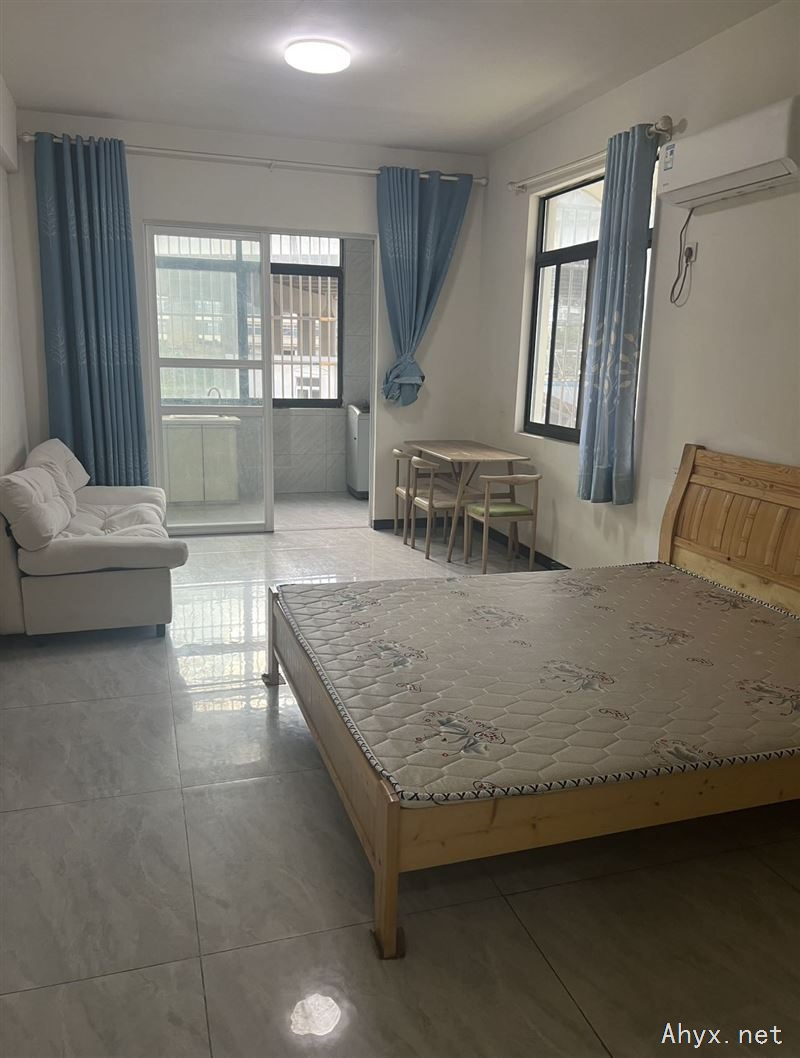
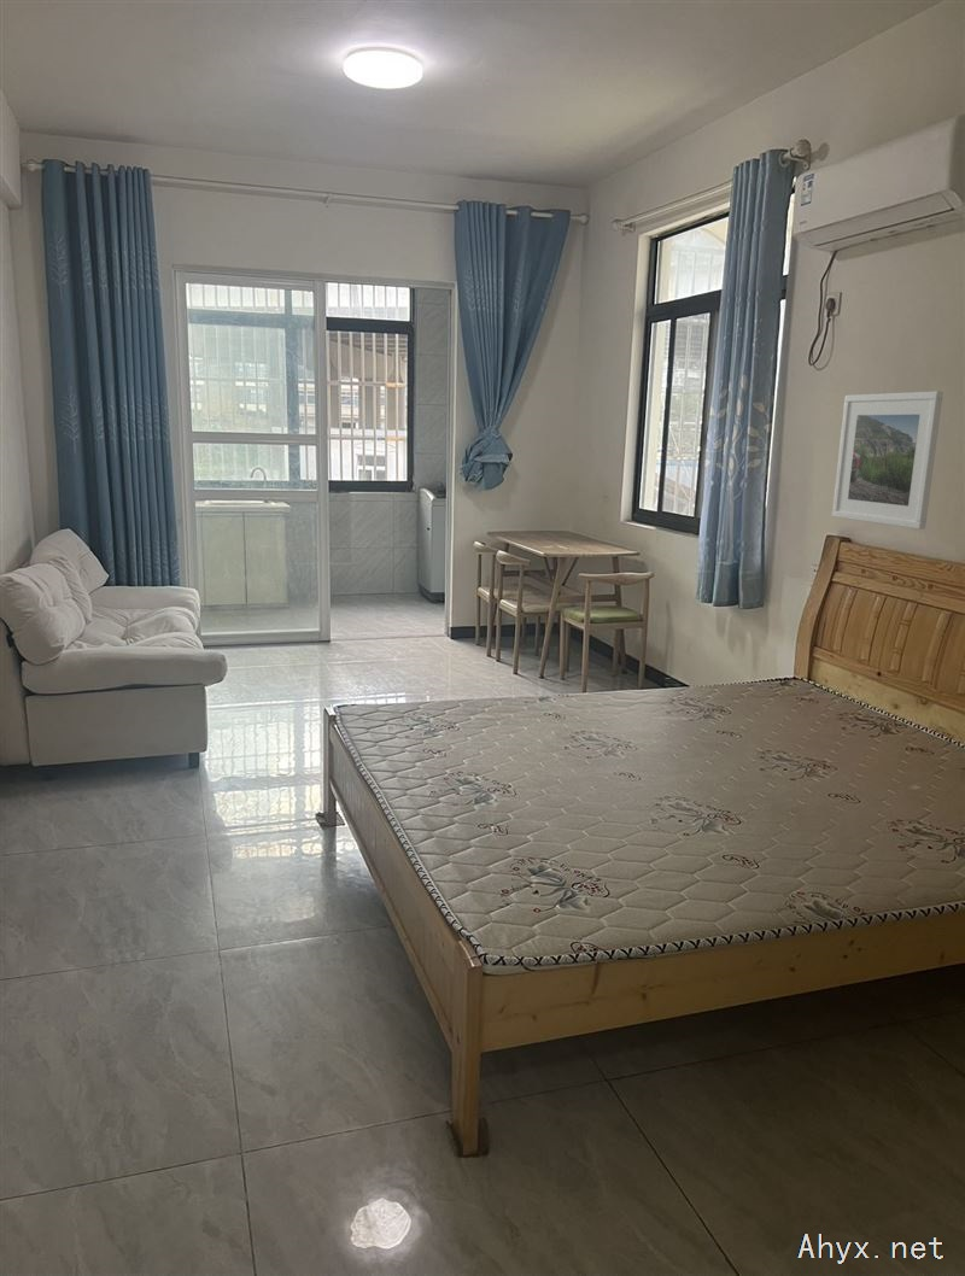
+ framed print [831,390,944,531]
